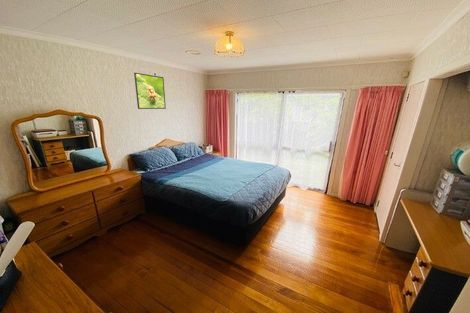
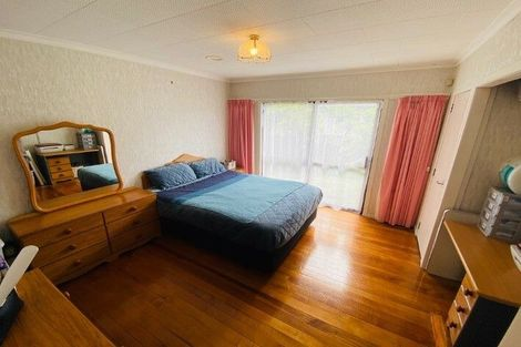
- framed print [133,72,167,110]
